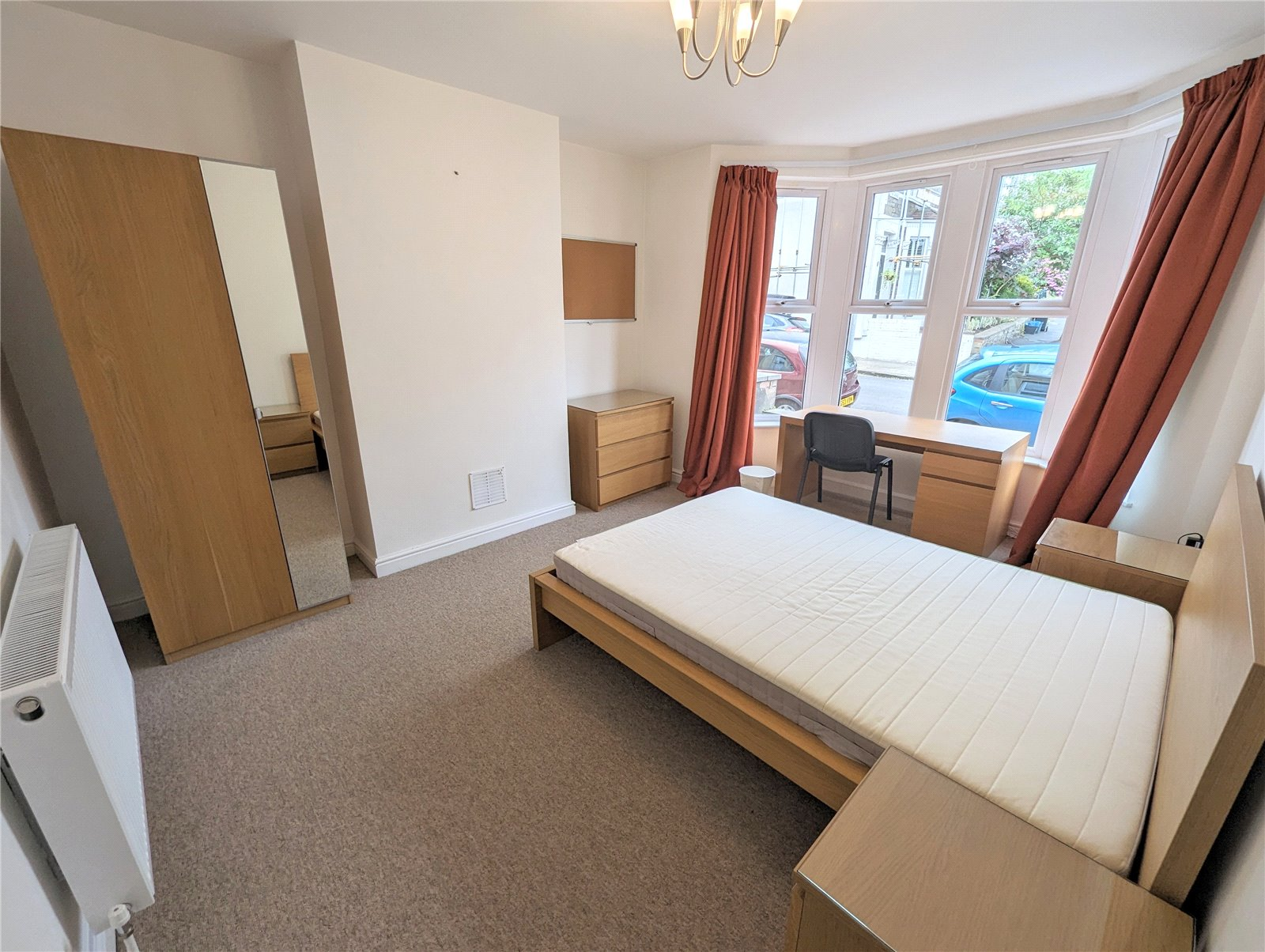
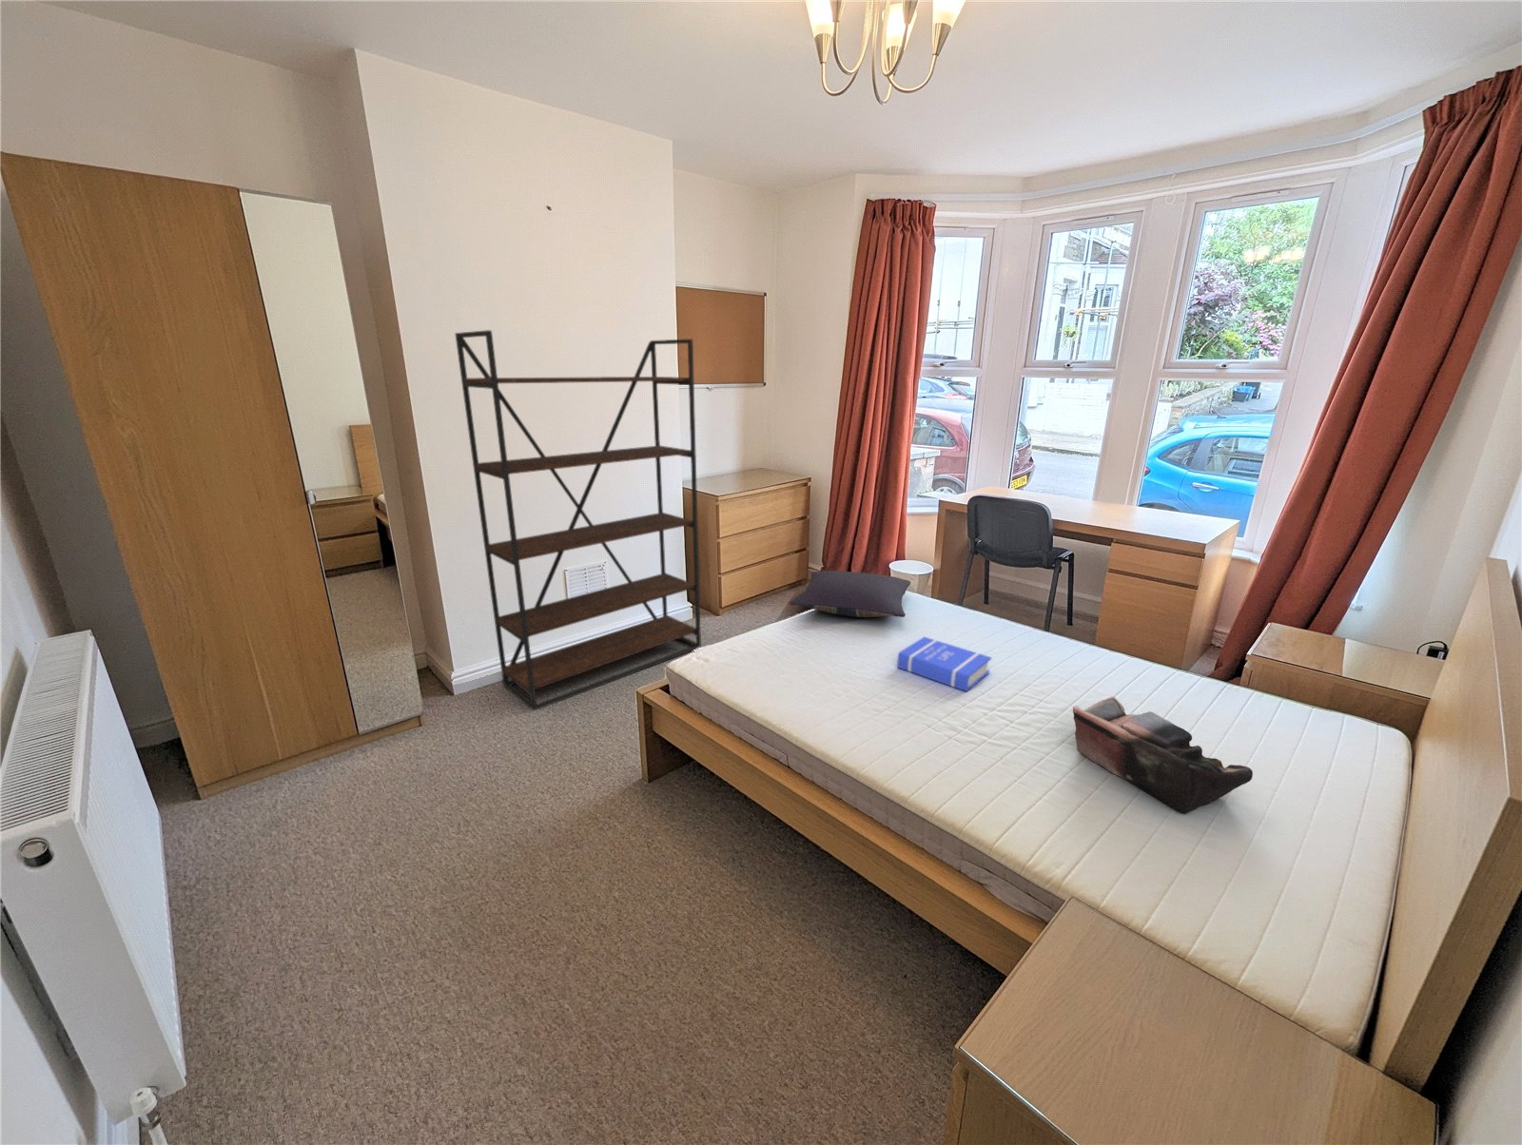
+ tote bag [1072,696,1254,814]
+ pillow [789,570,911,618]
+ bookshelf [454,330,701,711]
+ book [896,636,993,693]
